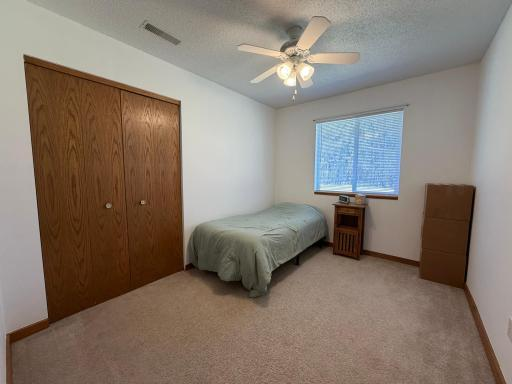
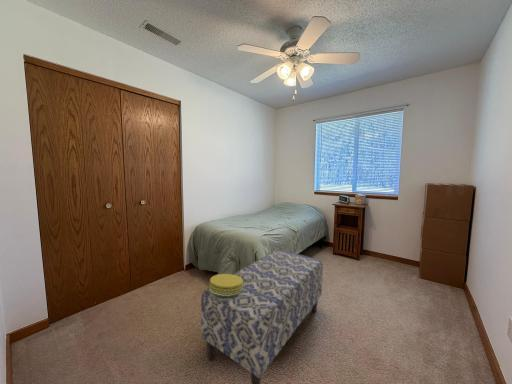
+ decorative box [208,273,243,296]
+ bench [200,248,324,384]
